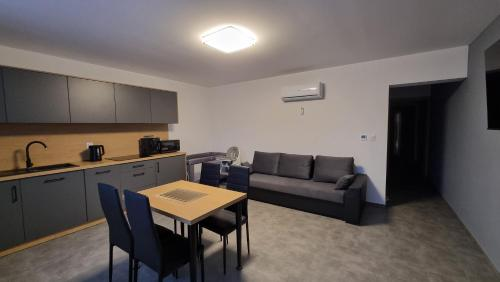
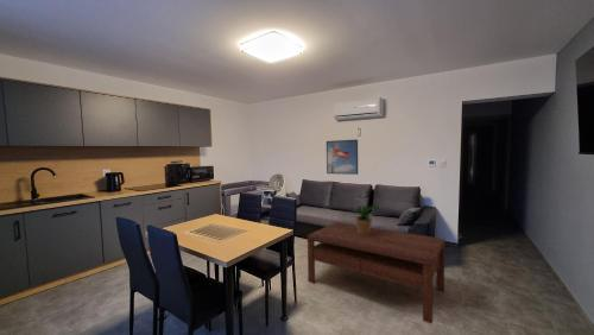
+ coffee table [305,221,447,325]
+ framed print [326,138,359,176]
+ potted plant [347,204,379,235]
